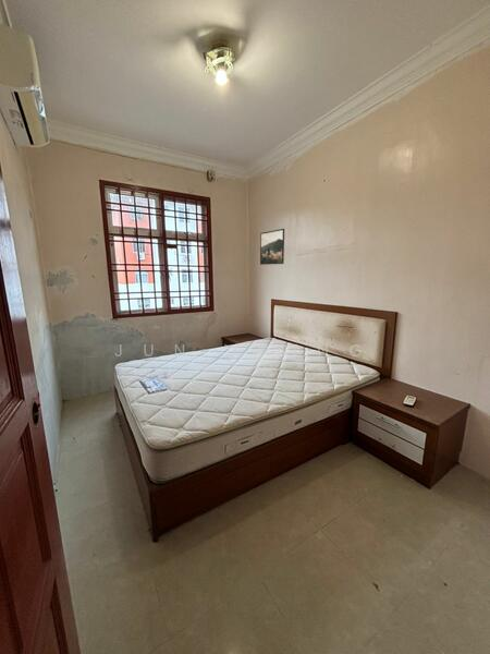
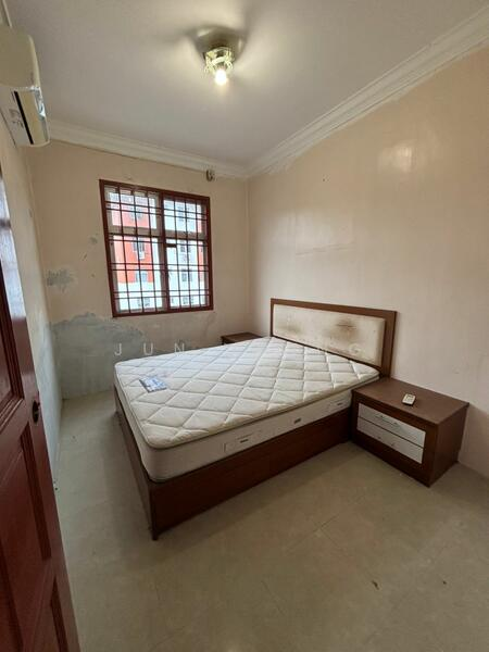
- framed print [259,228,285,266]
